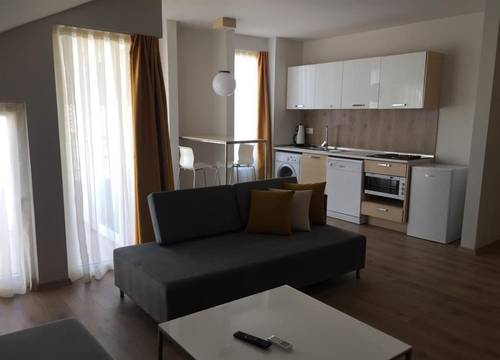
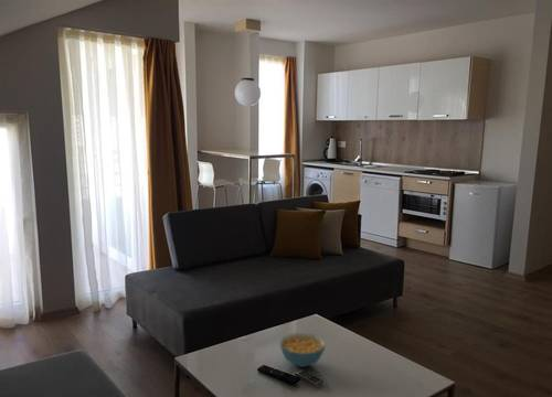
+ cereal bowl [278,332,327,368]
